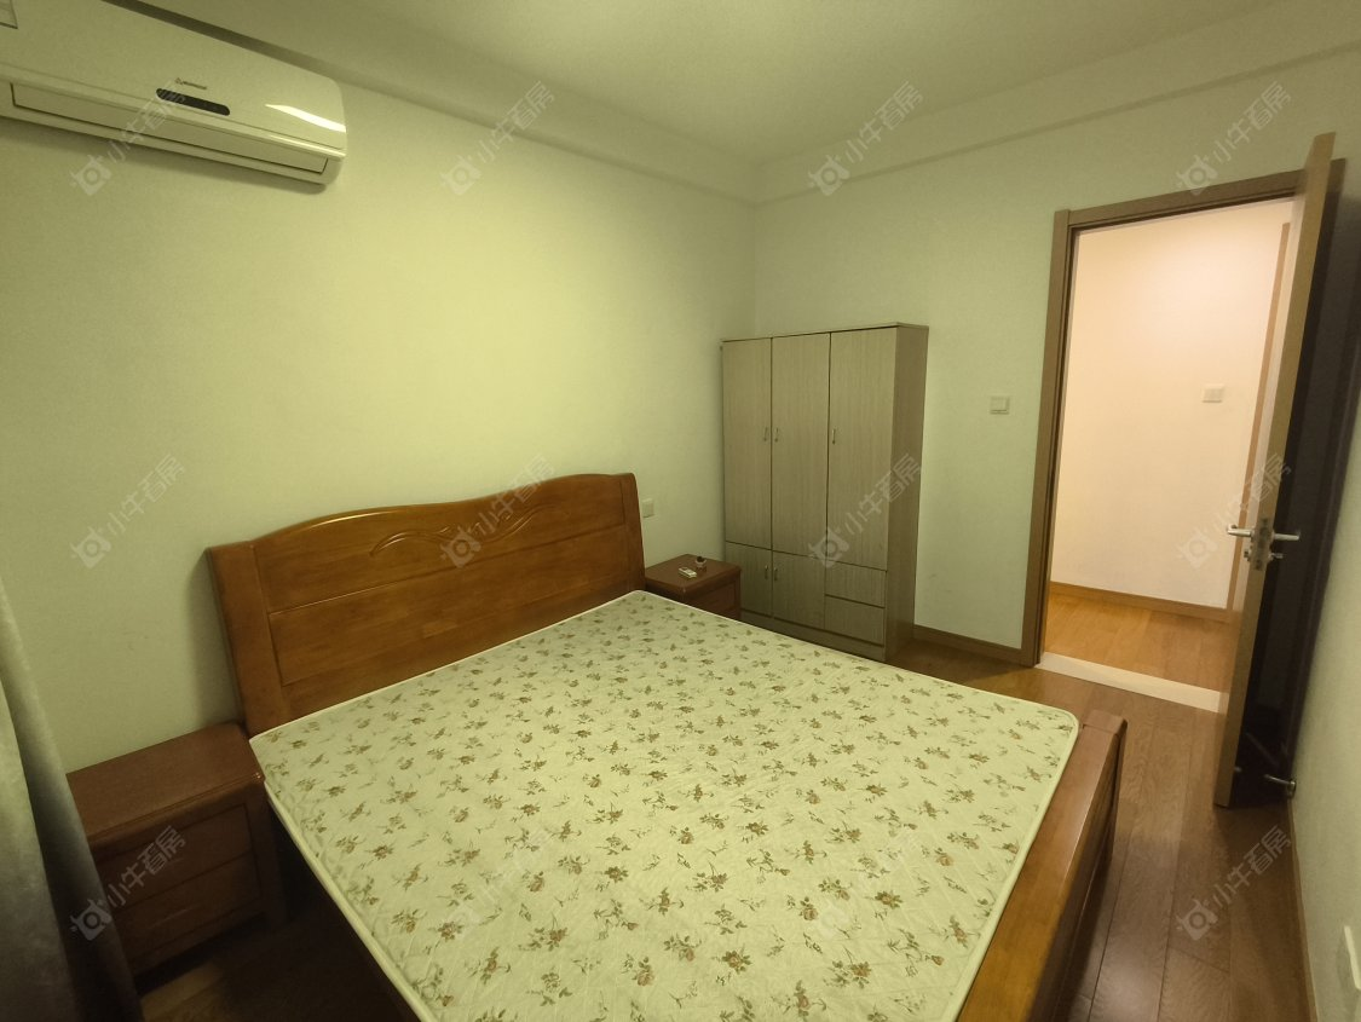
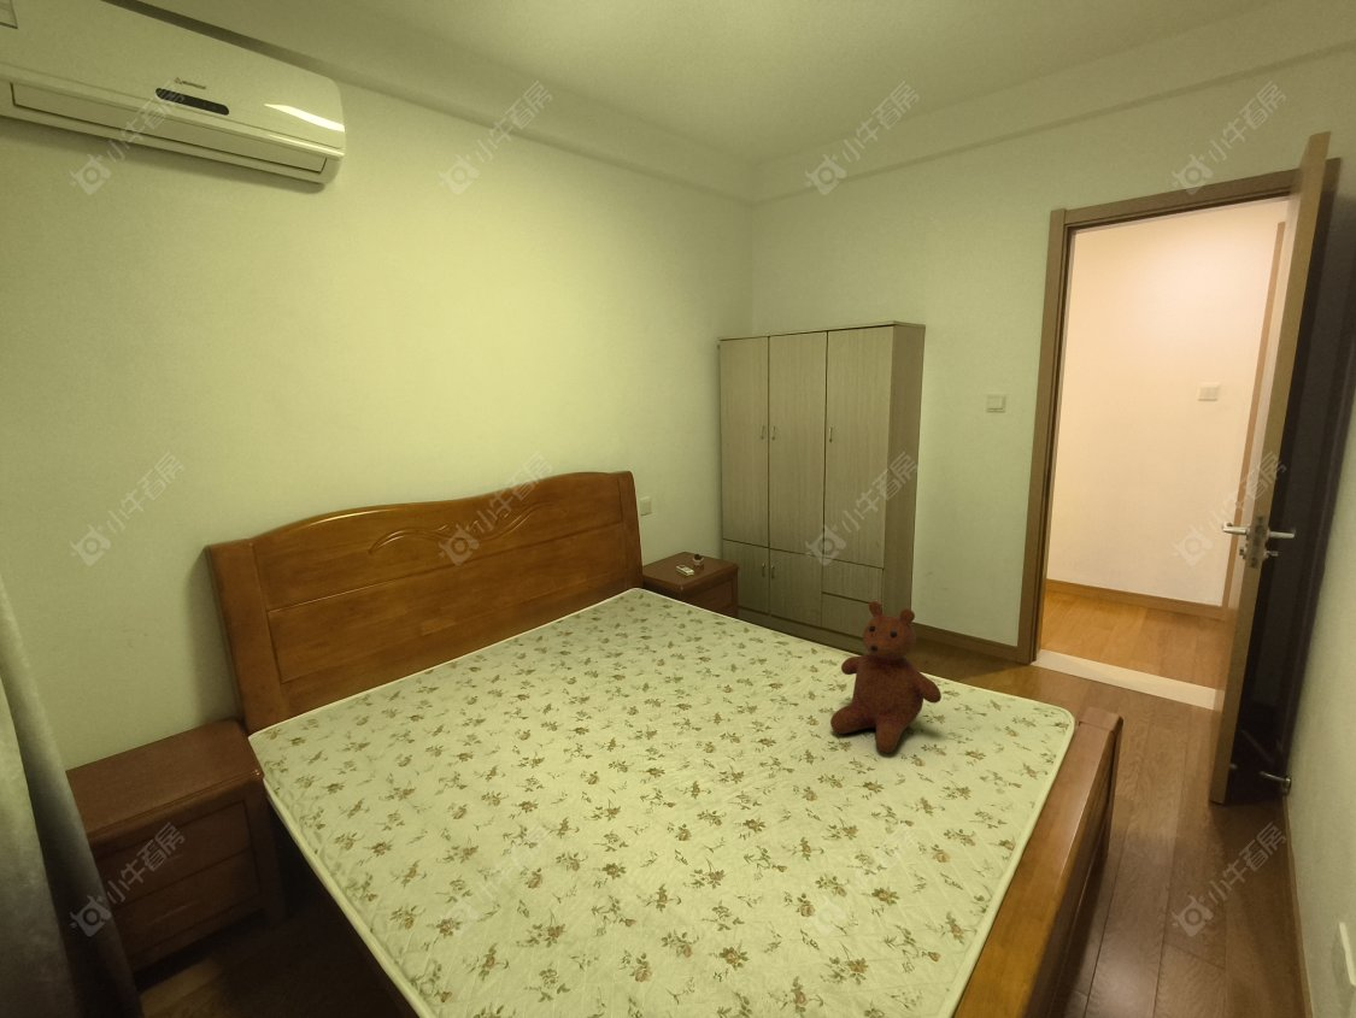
+ teddy bear [829,600,943,754]
